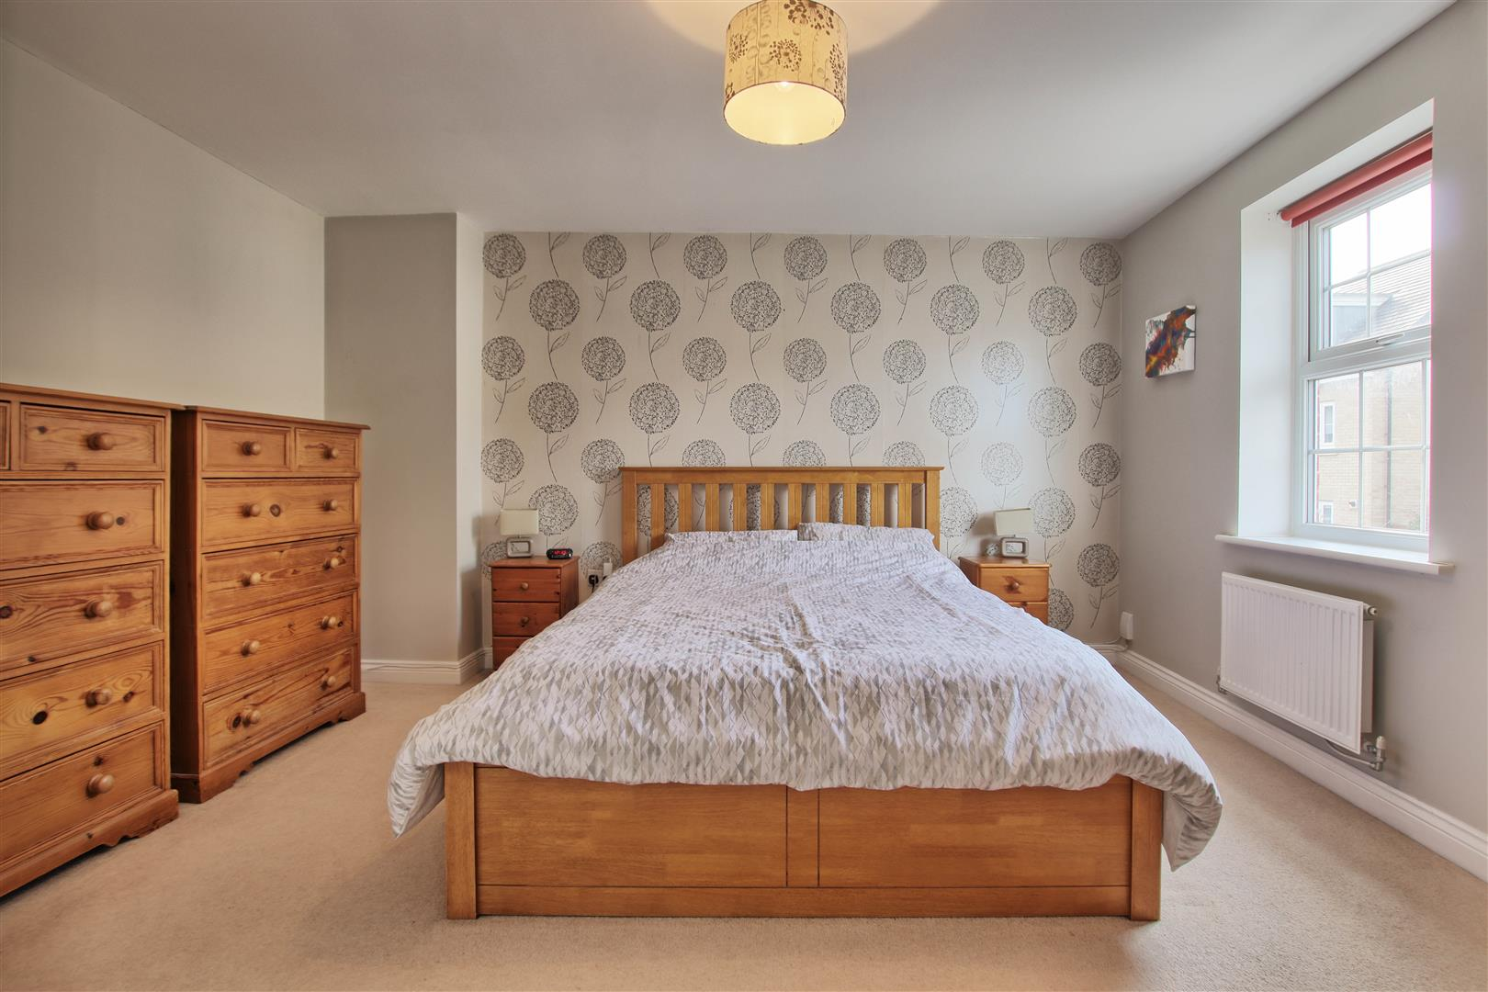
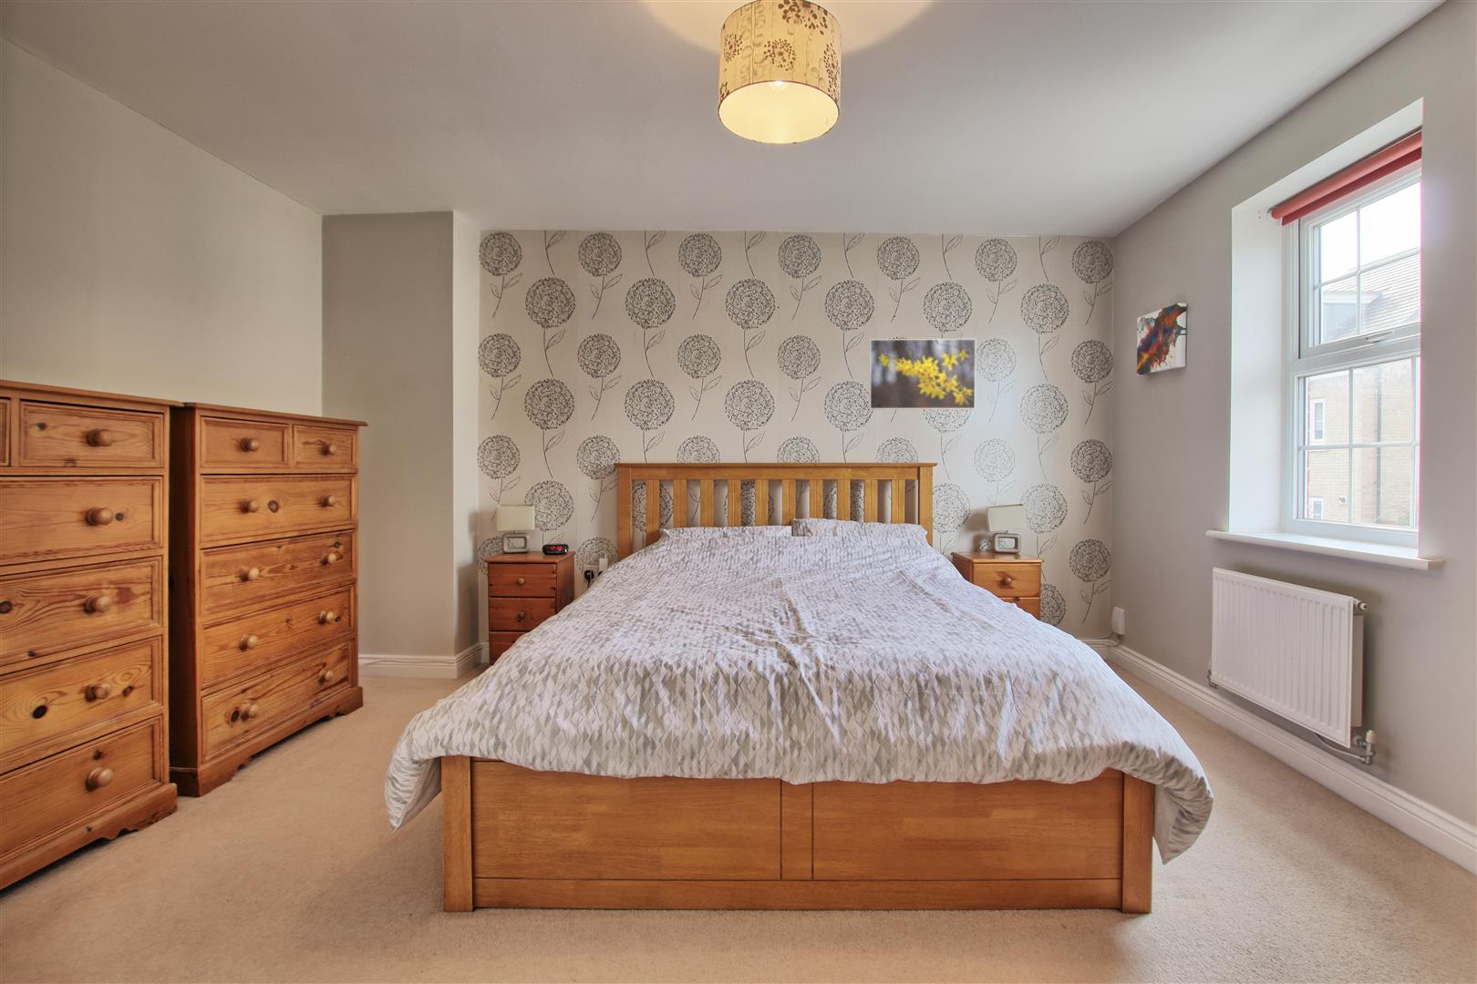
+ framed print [868,338,977,411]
